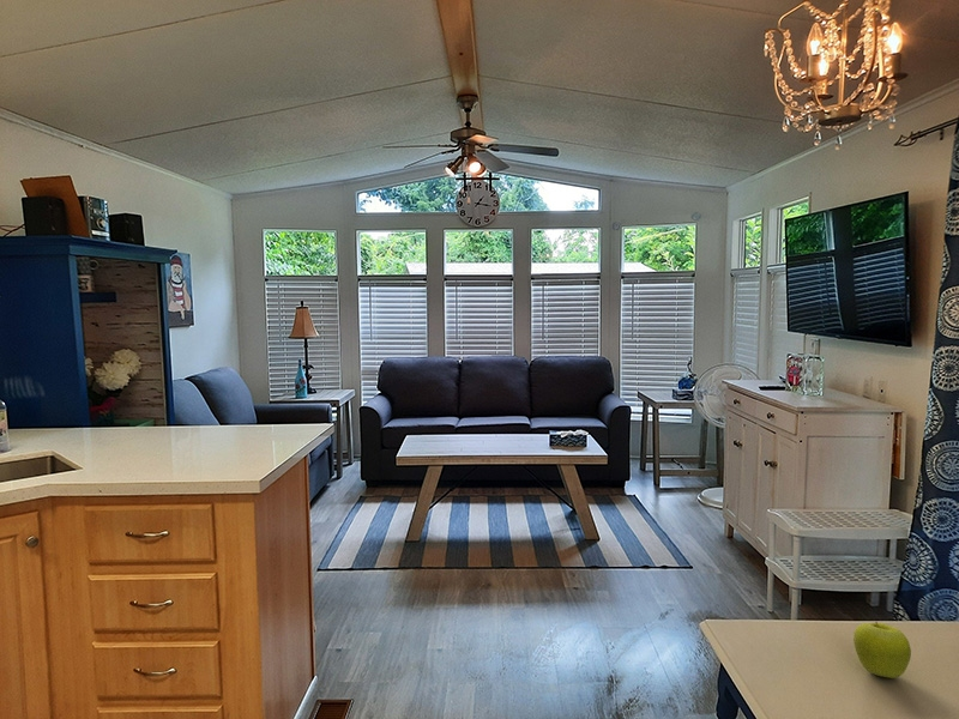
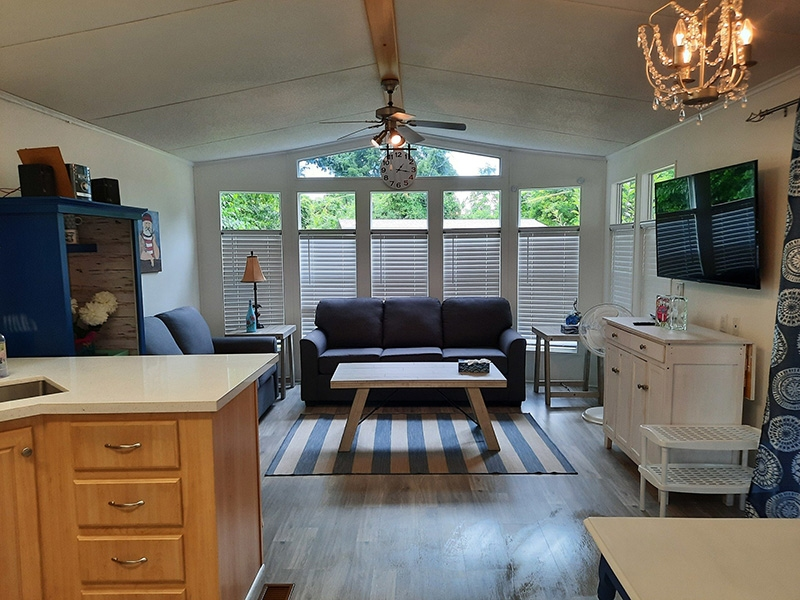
- fruit [852,621,912,679]
